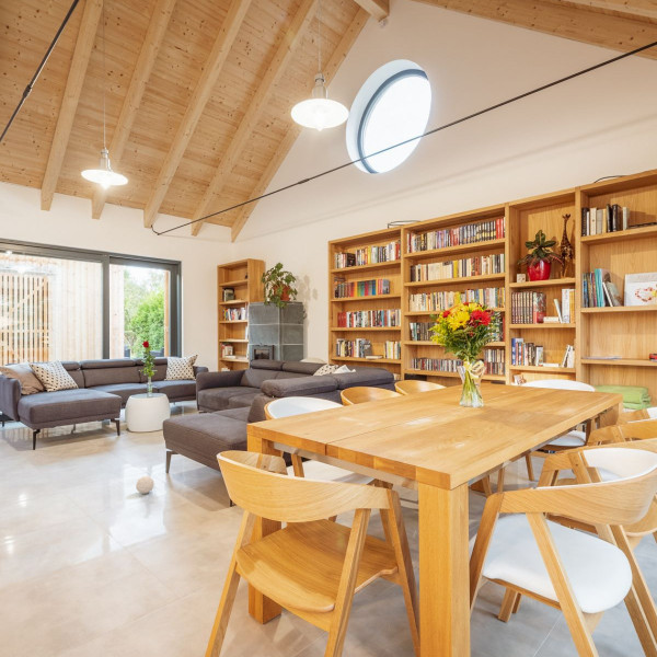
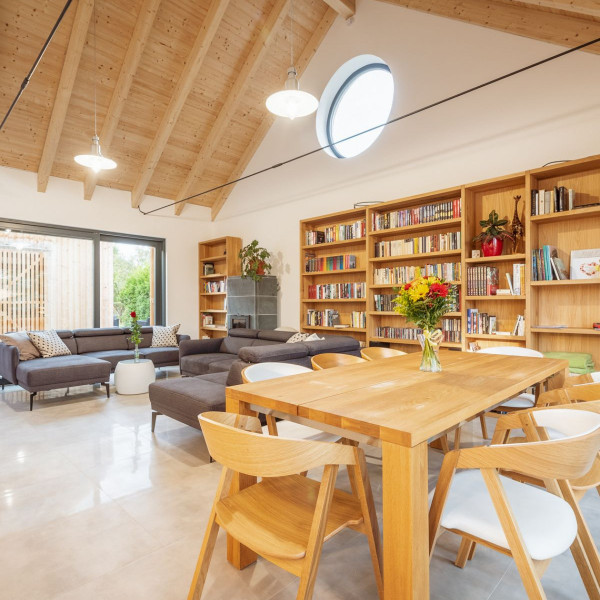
- ball [135,475,155,495]
